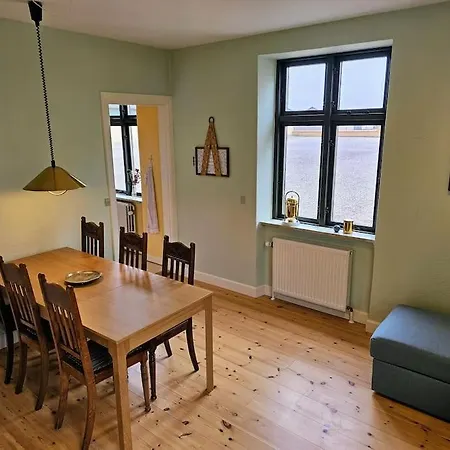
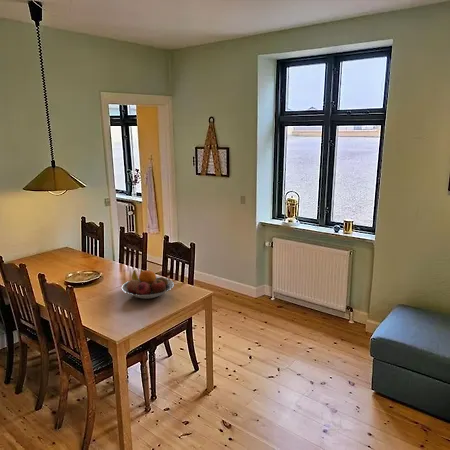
+ fruit bowl [121,268,175,300]
